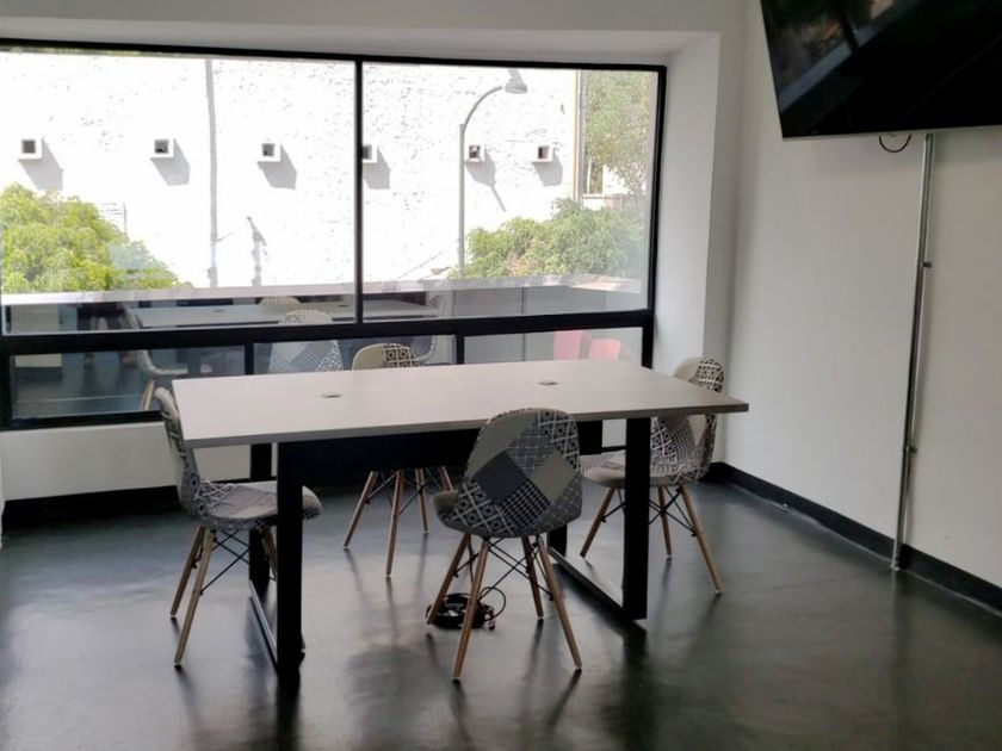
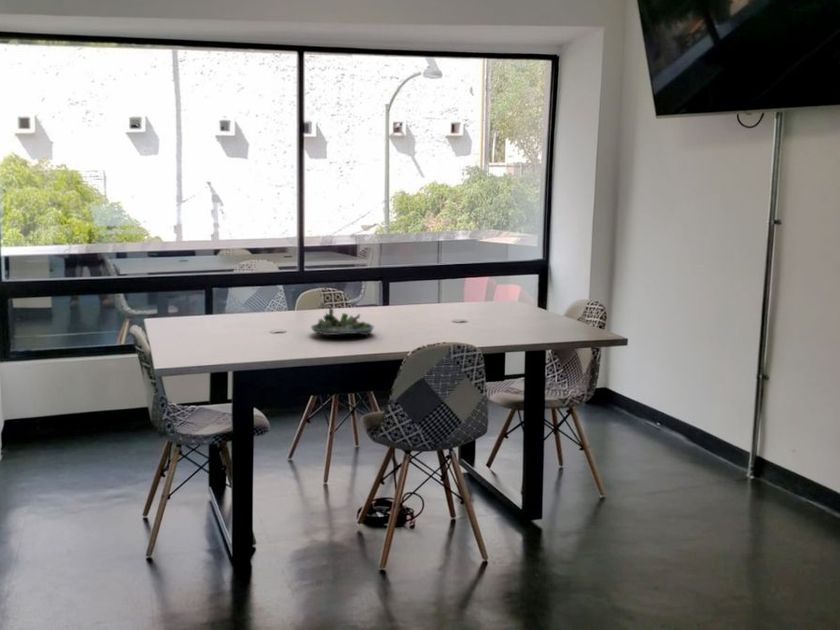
+ succulent planter [310,306,376,337]
